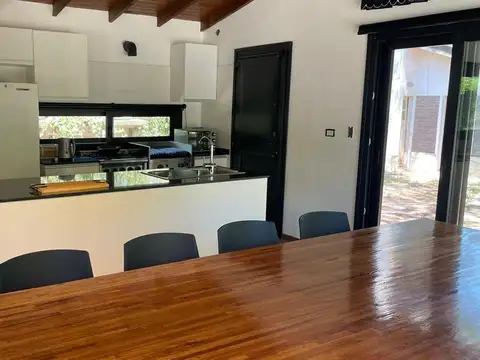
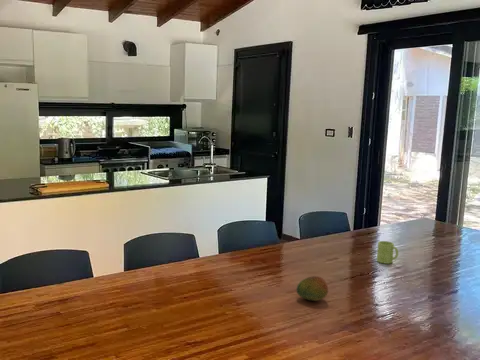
+ mug [376,240,399,265]
+ fruit [296,275,329,302]
